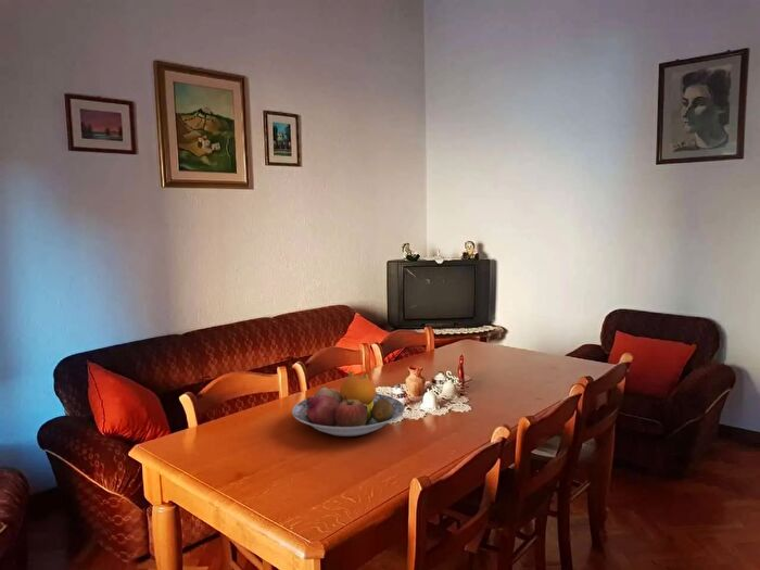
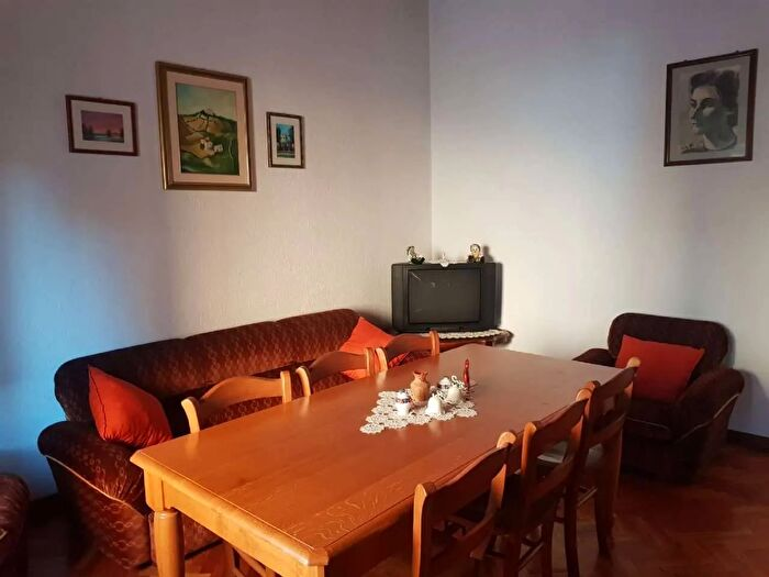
- fruit bowl [291,370,406,438]
